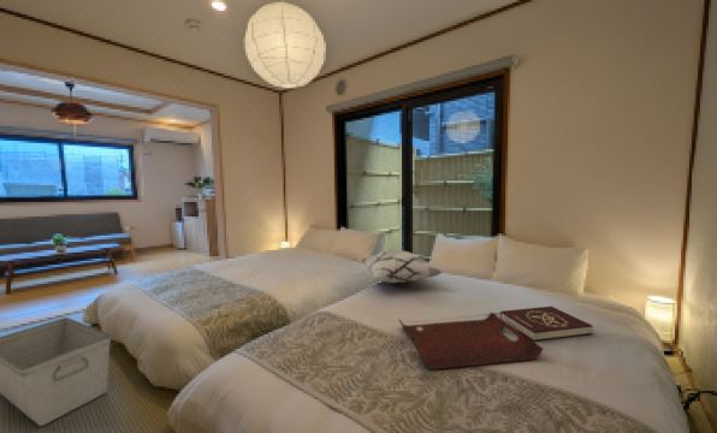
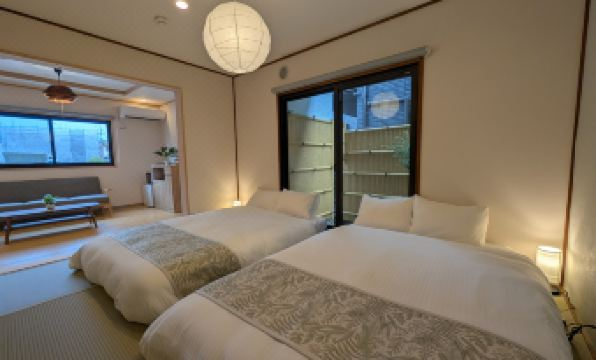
- storage bin [0,316,112,427]
- book [499,306,594,343]
- serving tray [397,310,544,370]
- decorative pillow [358,248,444,284]
